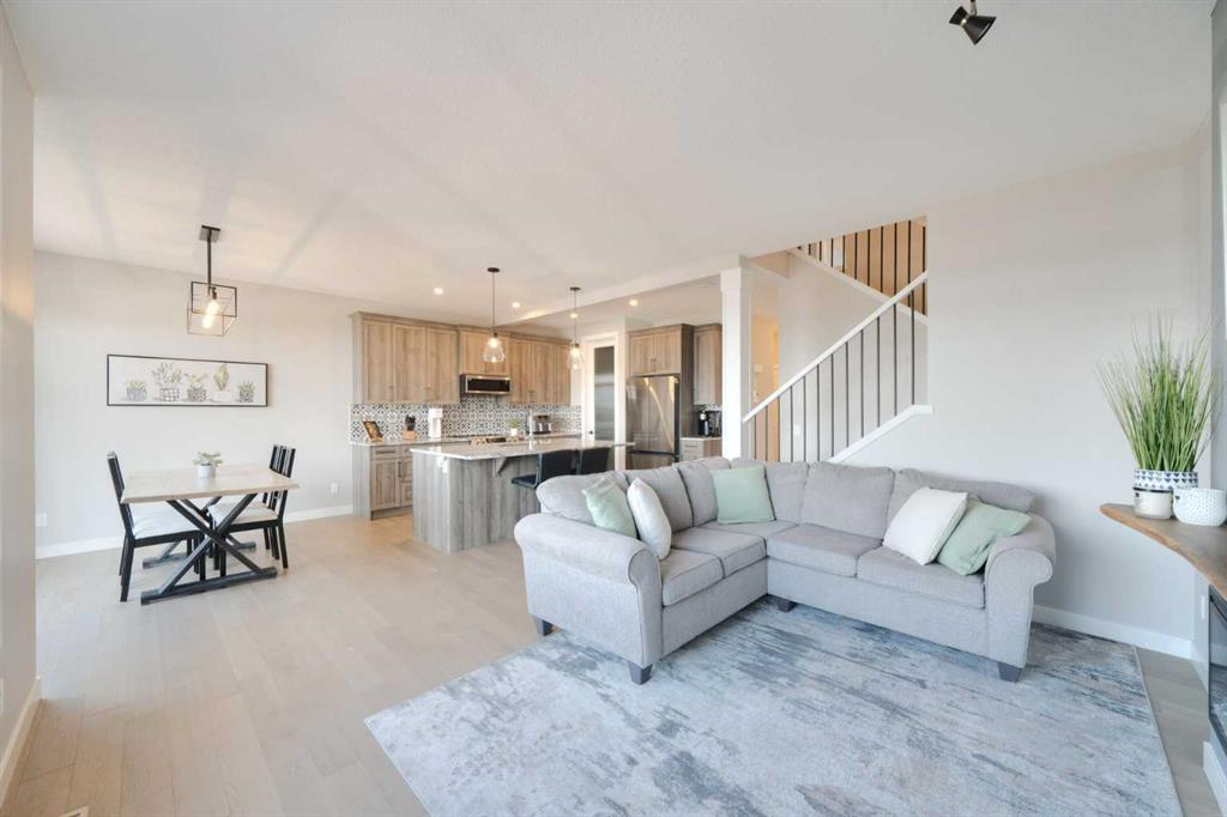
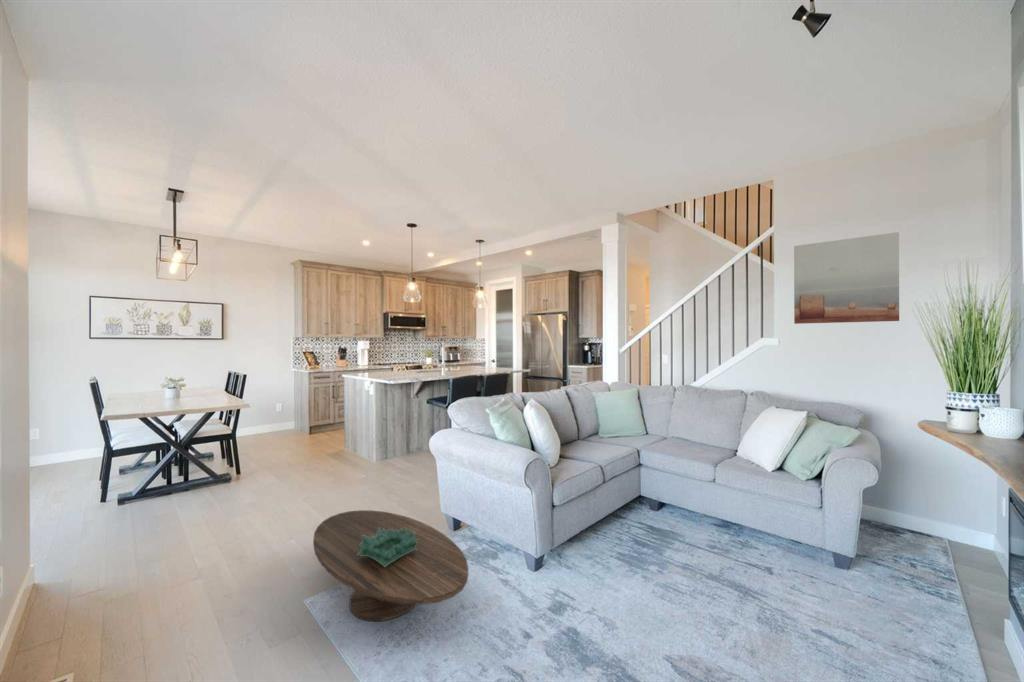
+ coffee table [312,509,469,622]
+ wall art [793,231,900,325]
+ decorative bowl [357,527,418,567]
